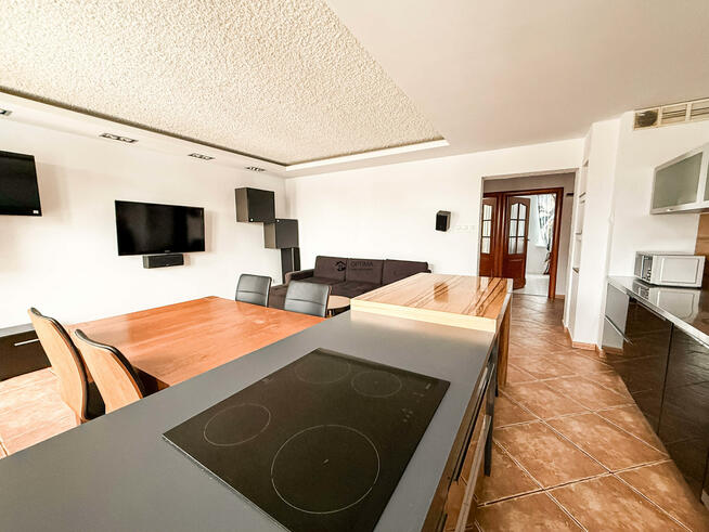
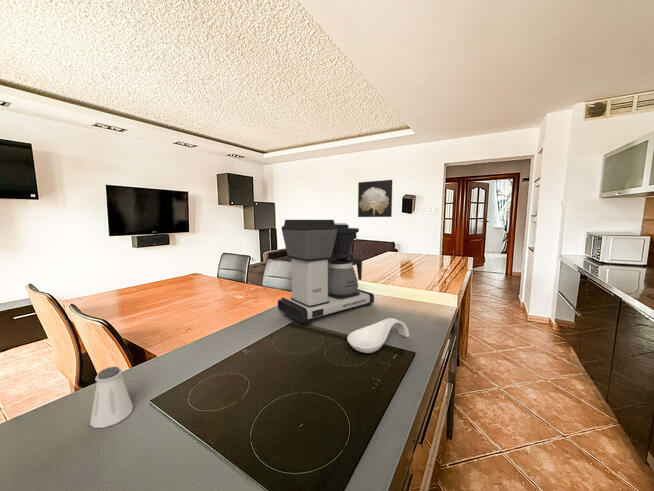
+ saltshaker [89,366,134,429]
+ wall art [357,179,393,218]
+ coffee maker [277,219,375,325]
+ spoon rest [346,317,410,354]
